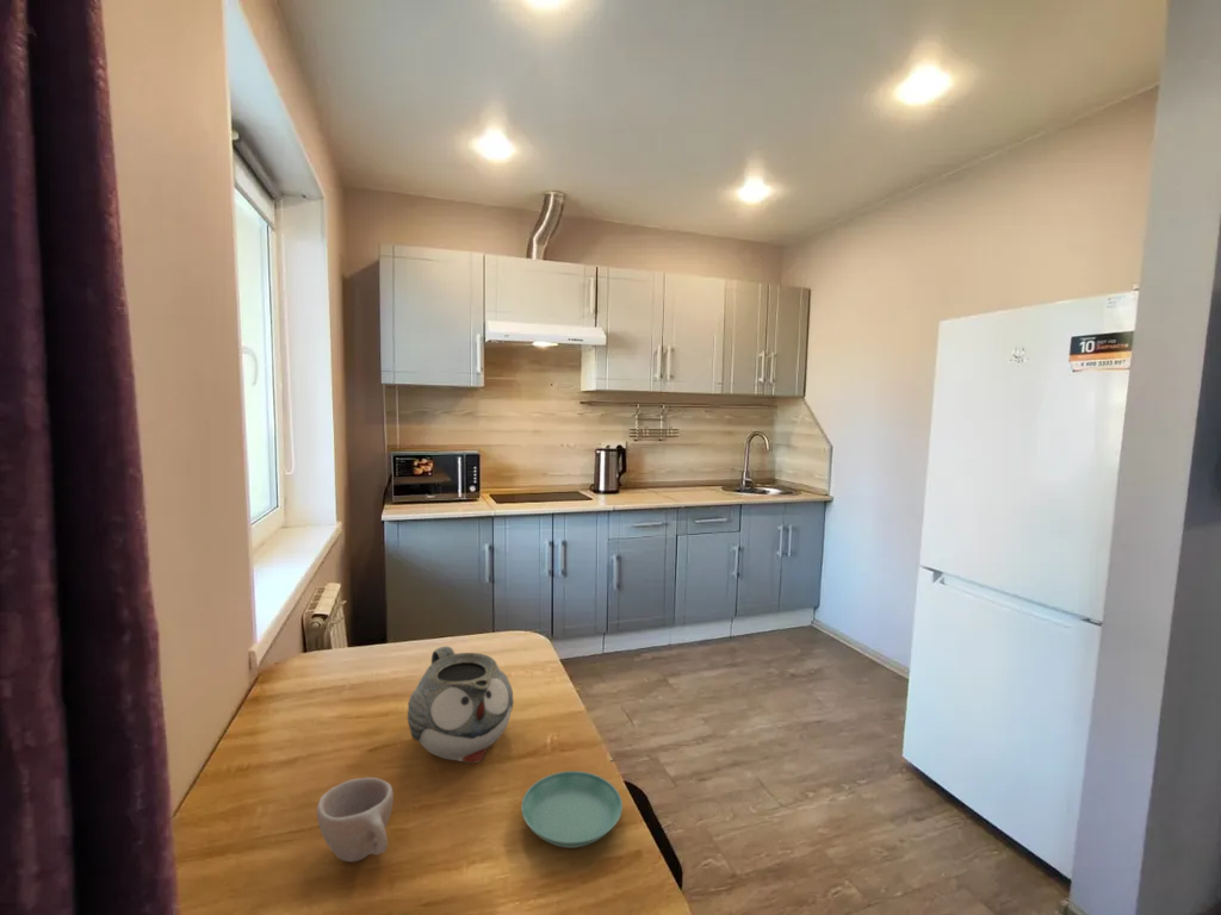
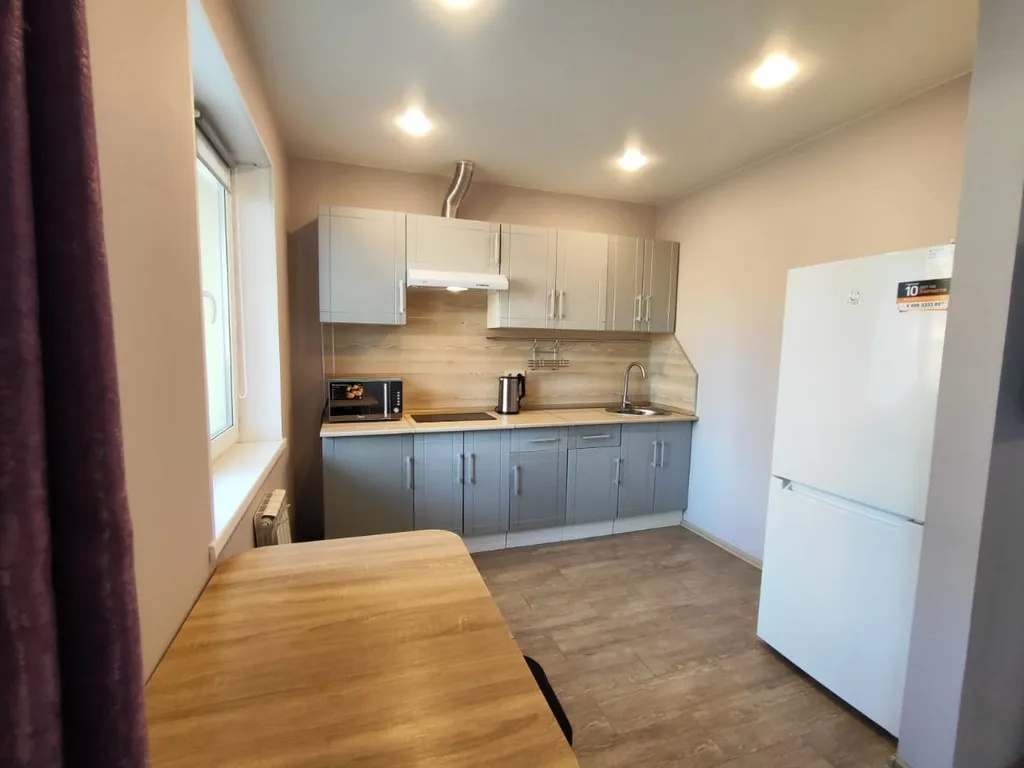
- saucer [520,770,624,849]
- teapot [407,646,515,765]
- cup [316,777,395,863]
